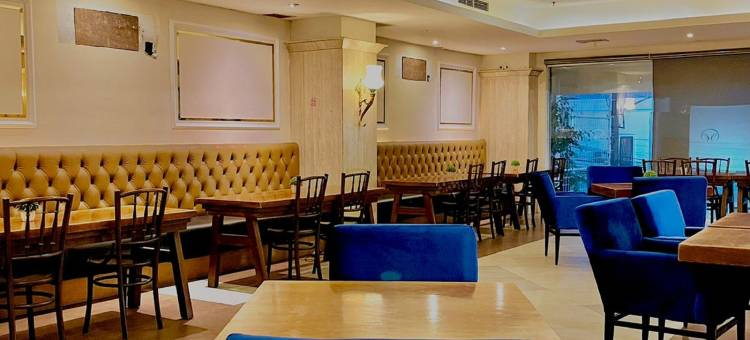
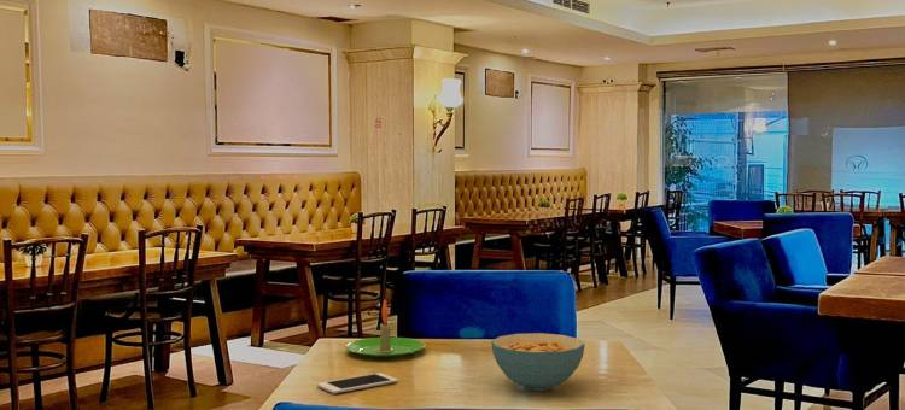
+ cell phone [316,371,399,394]
+ cereal bowl [490,332,586,392]
+ candle [344,299,426,358]
